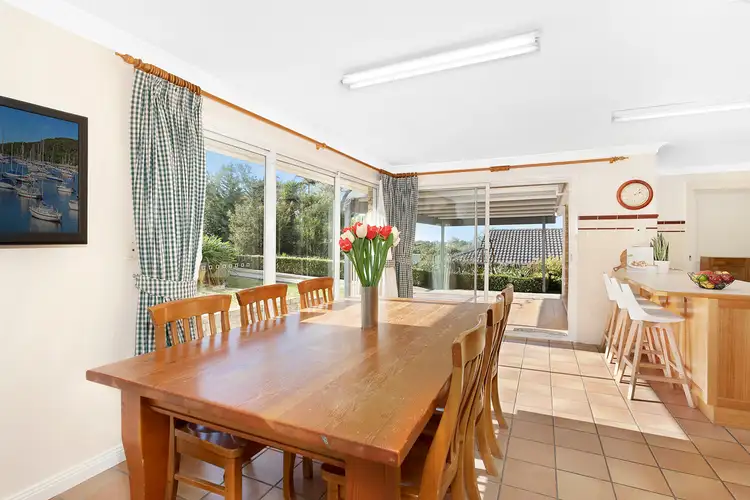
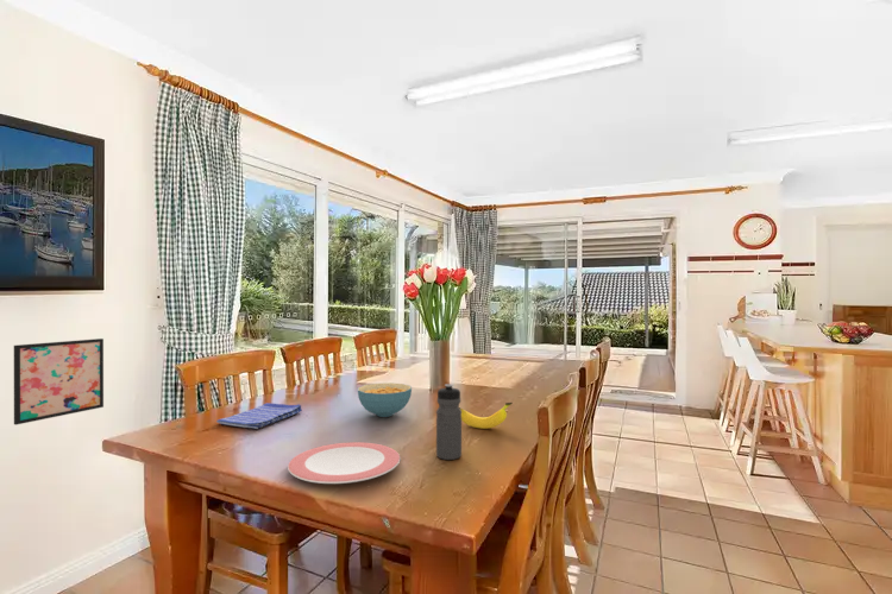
+ cereal bowl [357,381,413,418]
+ banana [459,402,514,430]
+ dish towel [215,402,303,430]
+ plate [287,441,401,485]
+ water bottle [435,383,463,461]
+ wall art [13,337,105,425]
